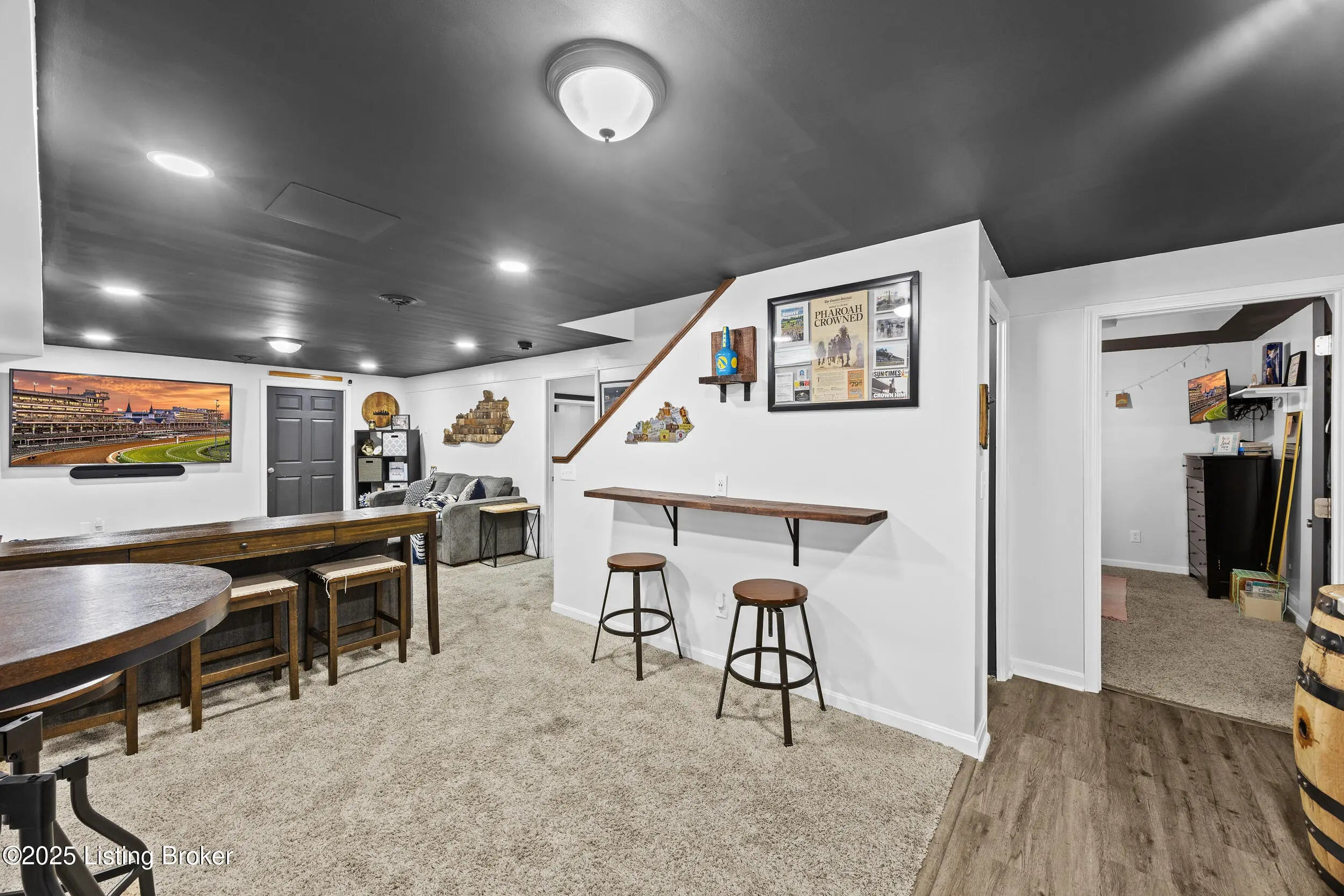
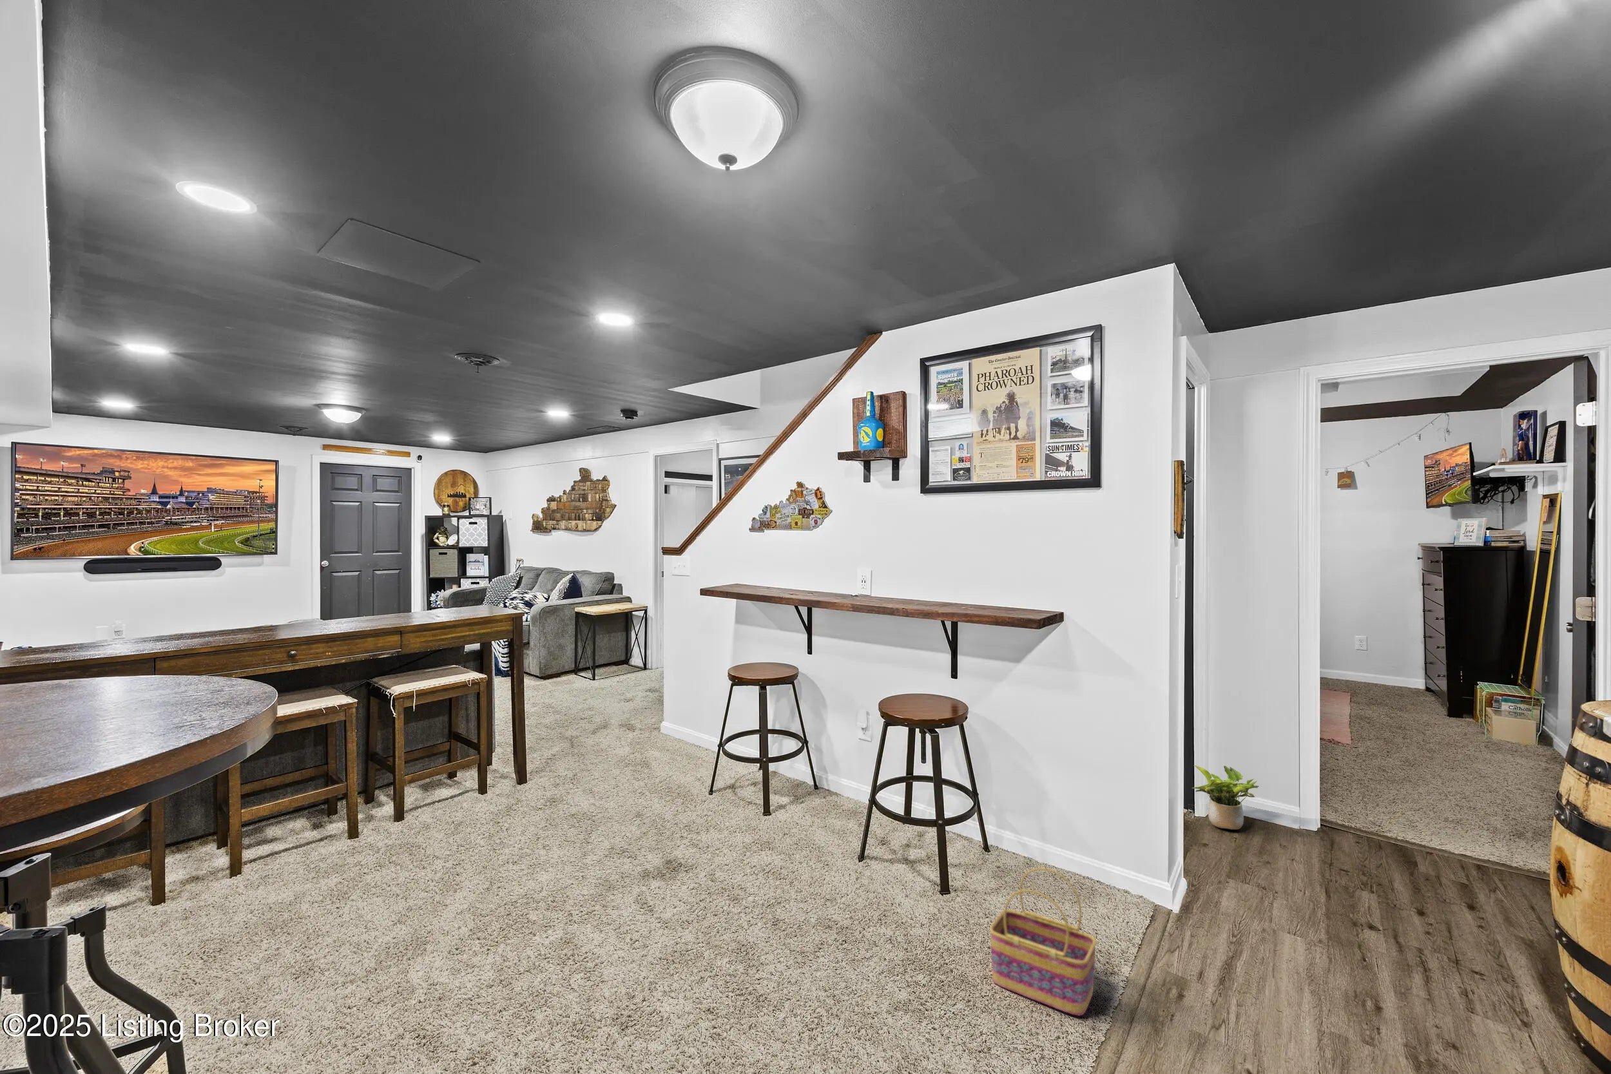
+ potted plant [1190,765,1260,831]
+ basket [989,867,1098,1016]
